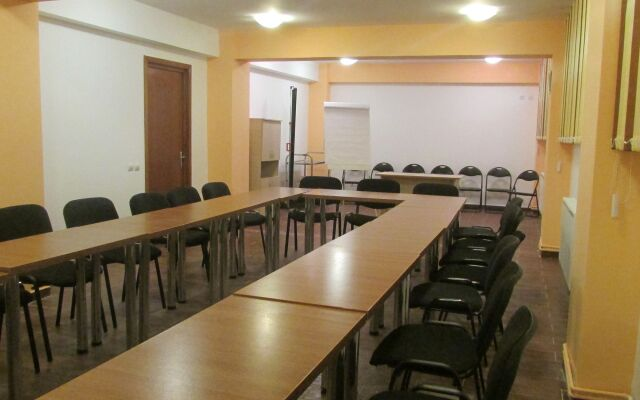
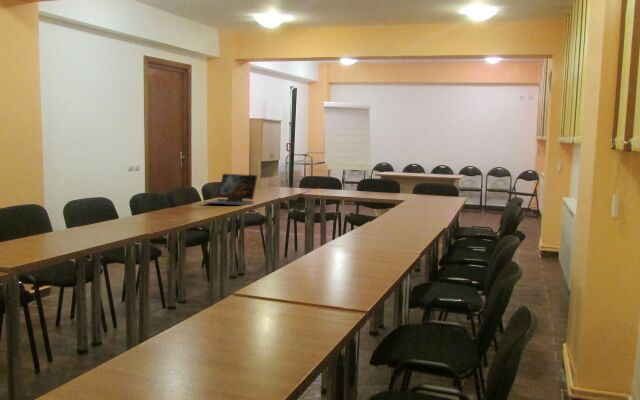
+ laptop [203,173,258,206]
